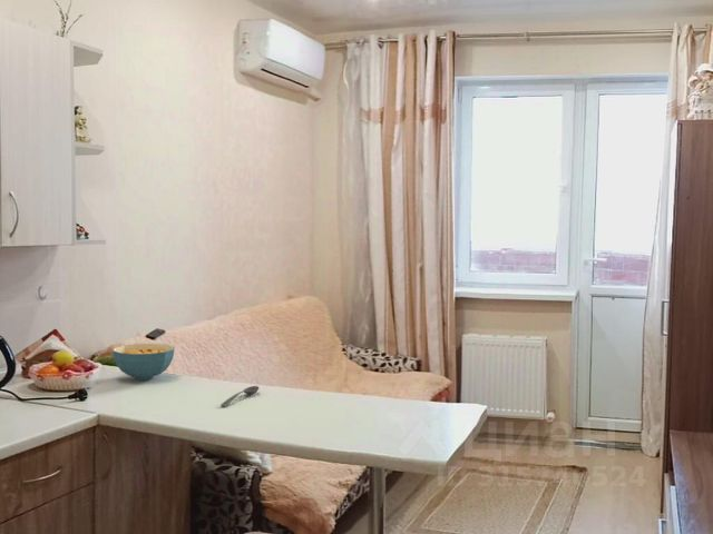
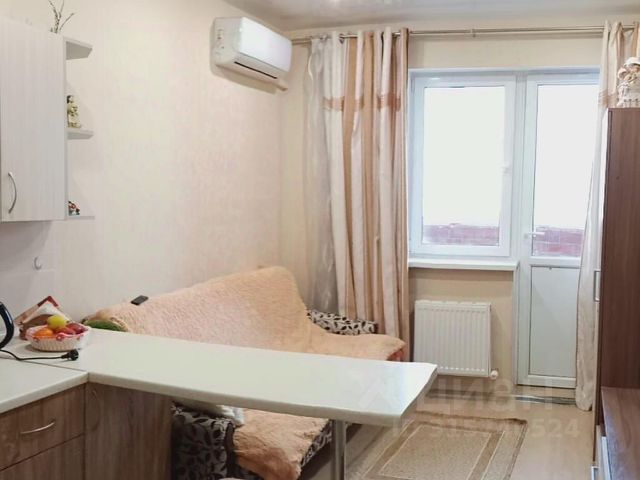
- soupspoon [219,385,260,408]
- cereal bowl [111,343,176,380]
